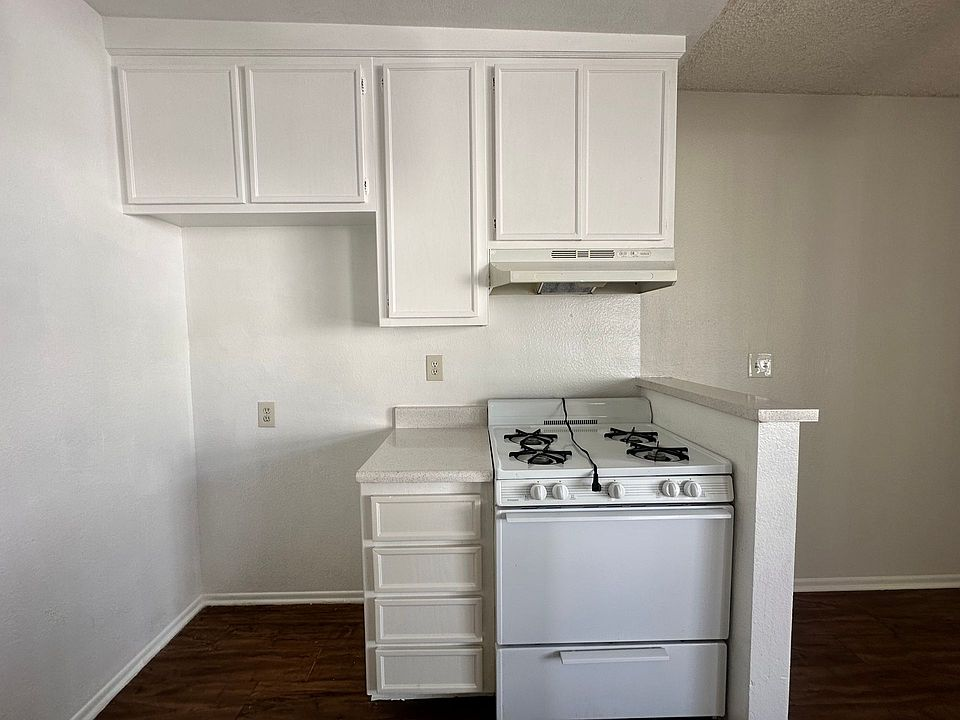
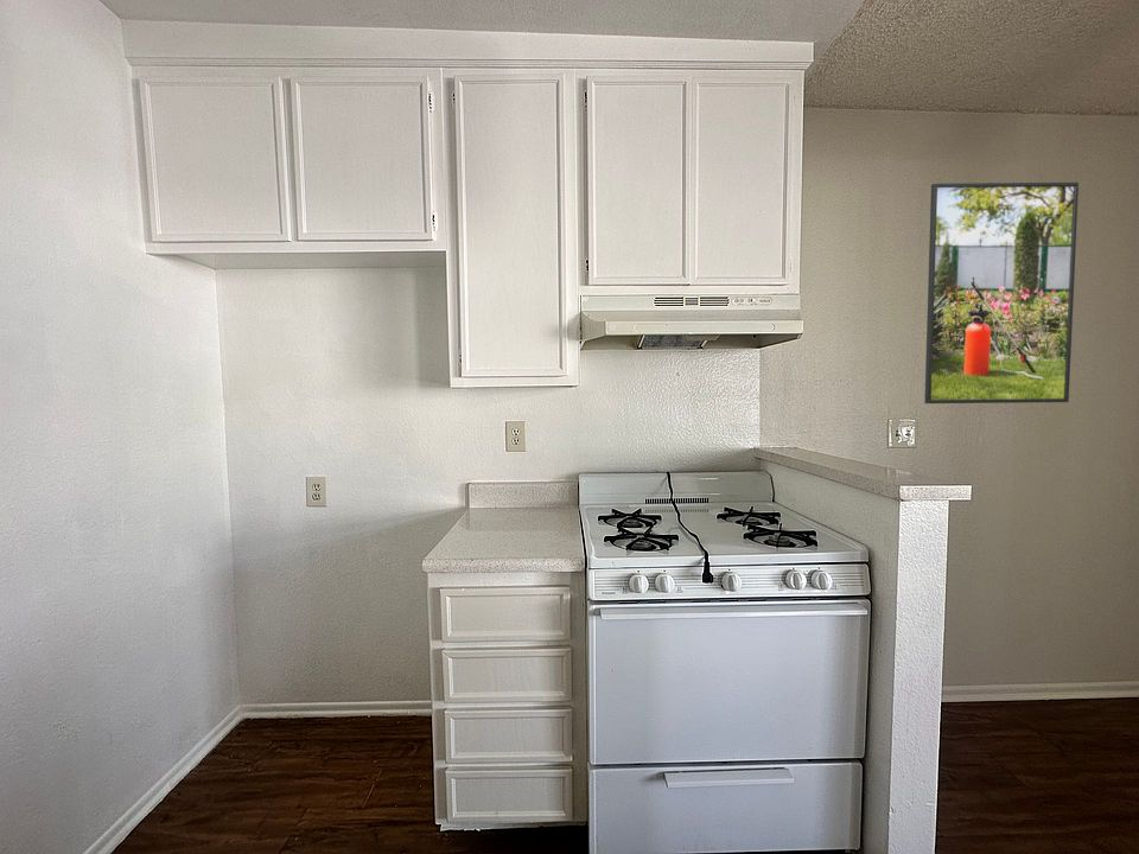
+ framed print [923,181,1080,404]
